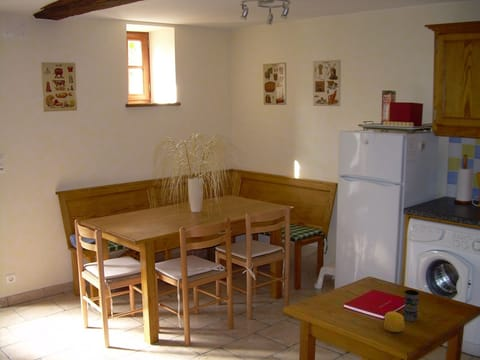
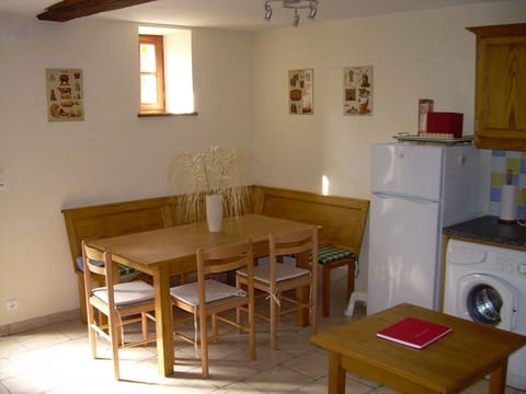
- jar [402,289,420,323]
- fruit [383,311,406,333]
